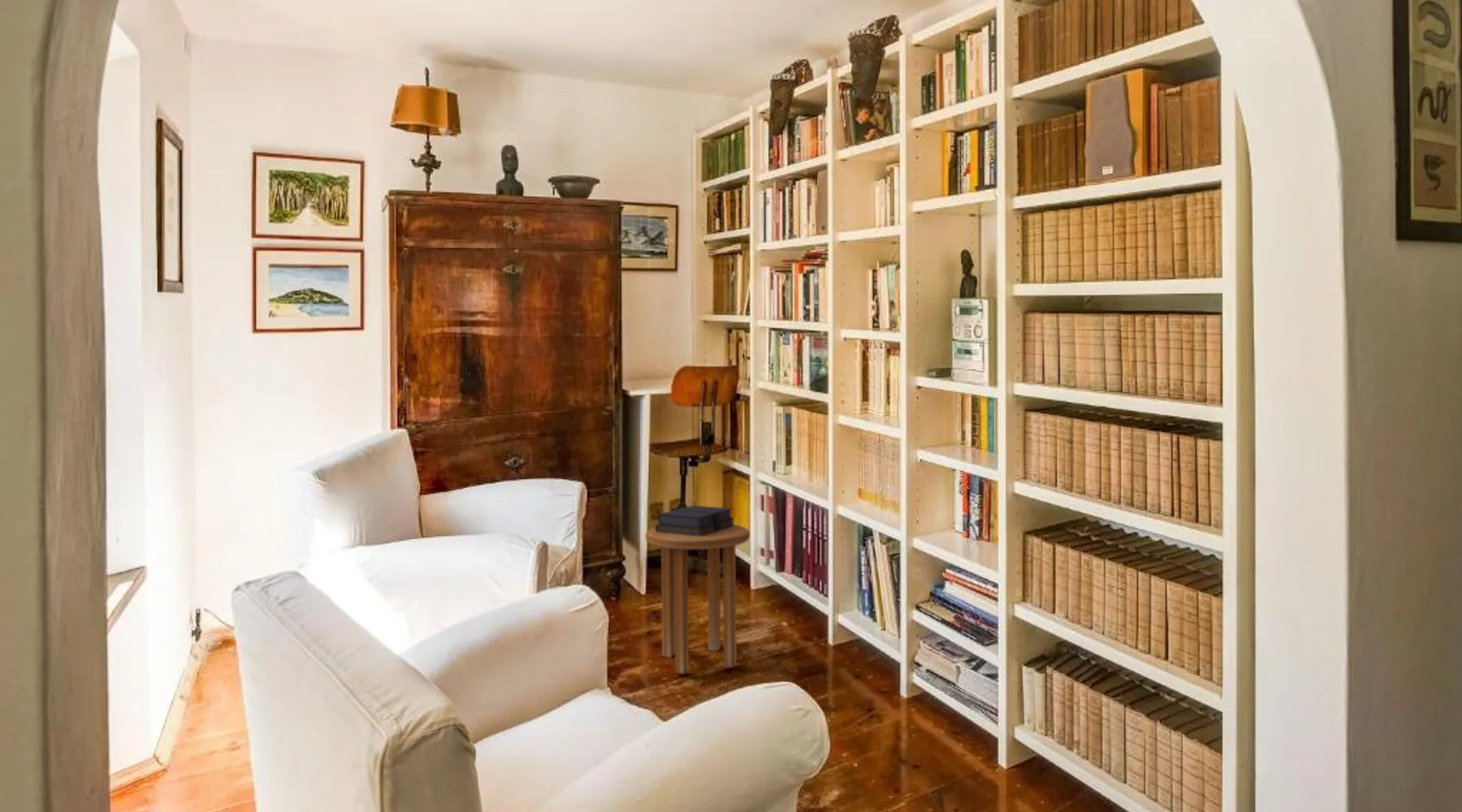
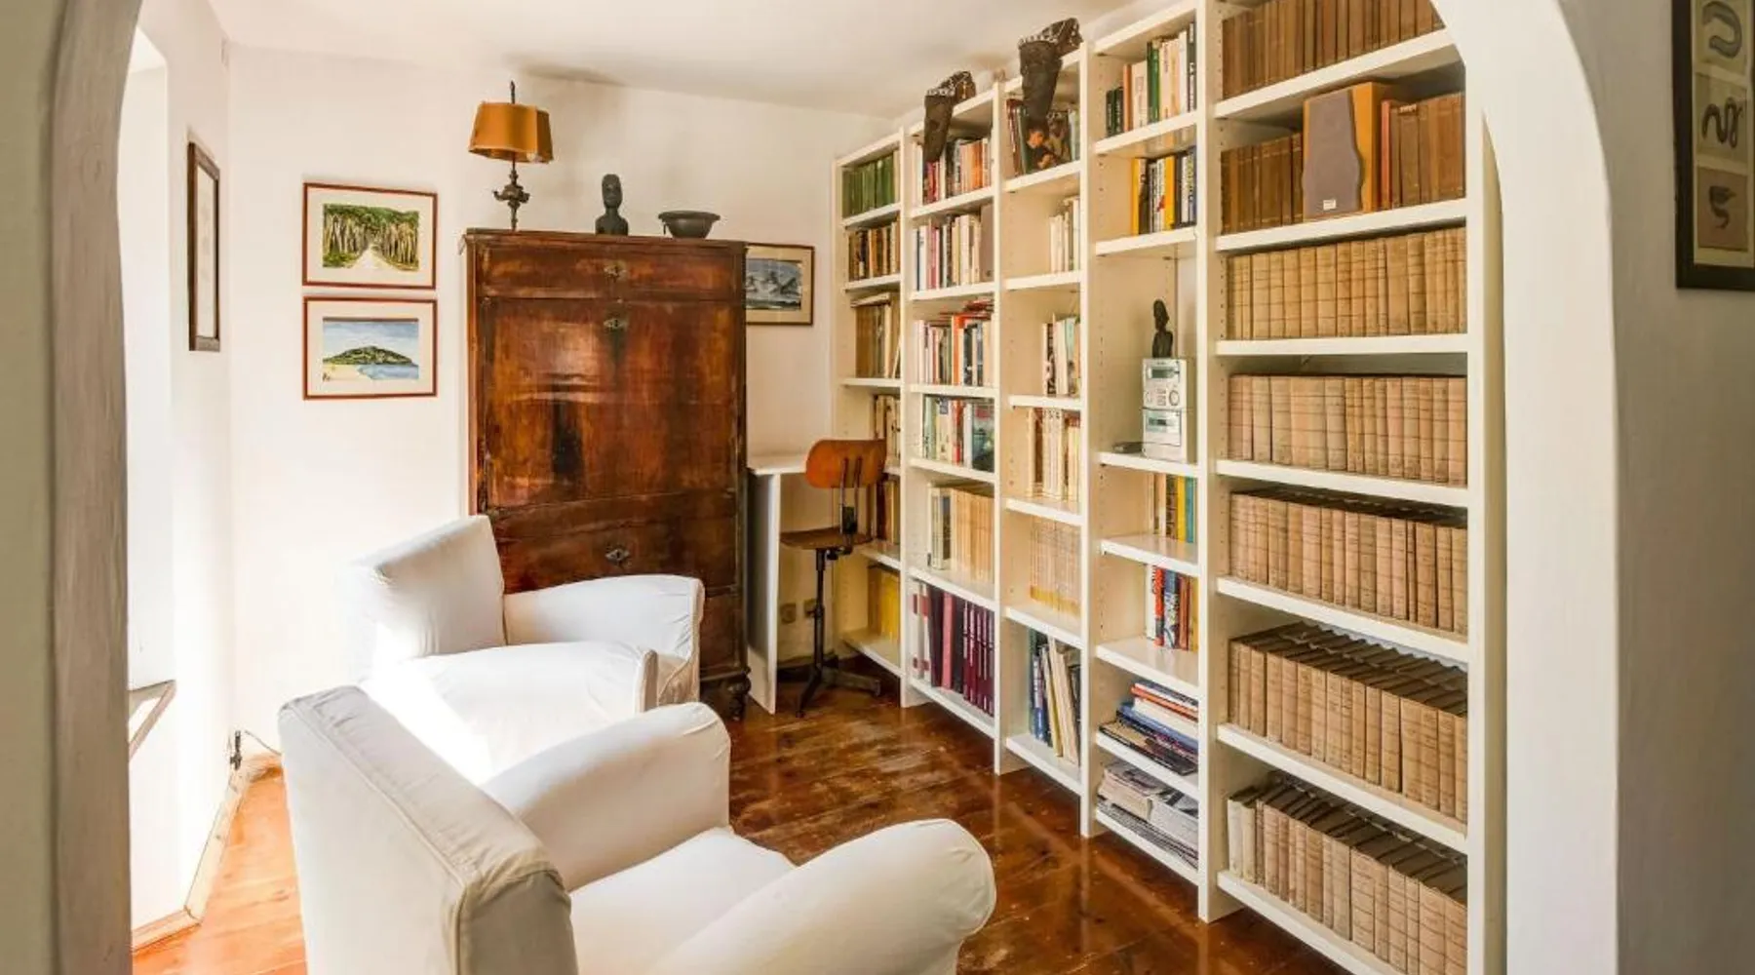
- book [655,505,735,536]
- side table [645,524,750,675]
